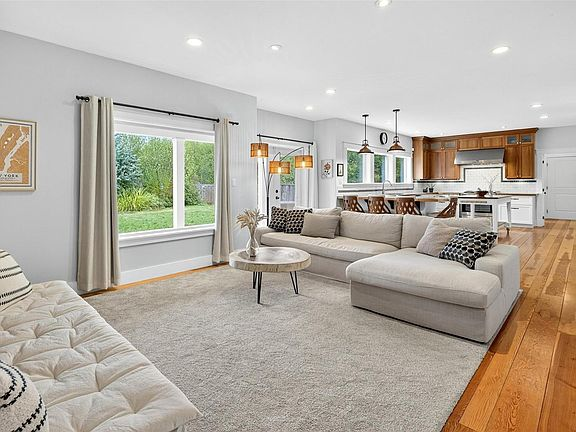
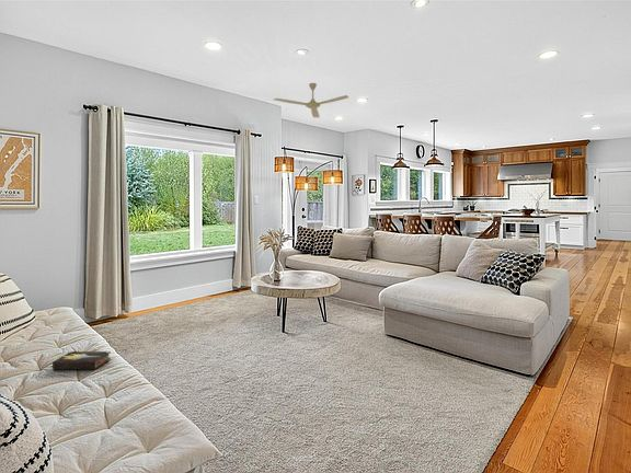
+ hardback book [51,350,112,371]
+ ceiling fan [273,82,349,118]
